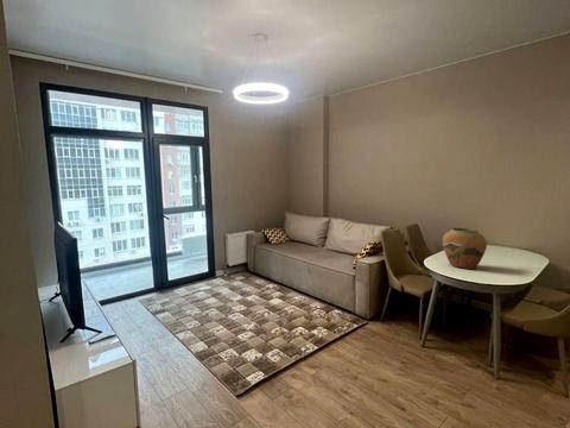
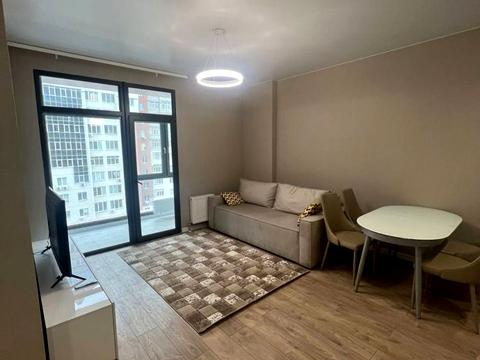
- vase [442,227,488,270]
